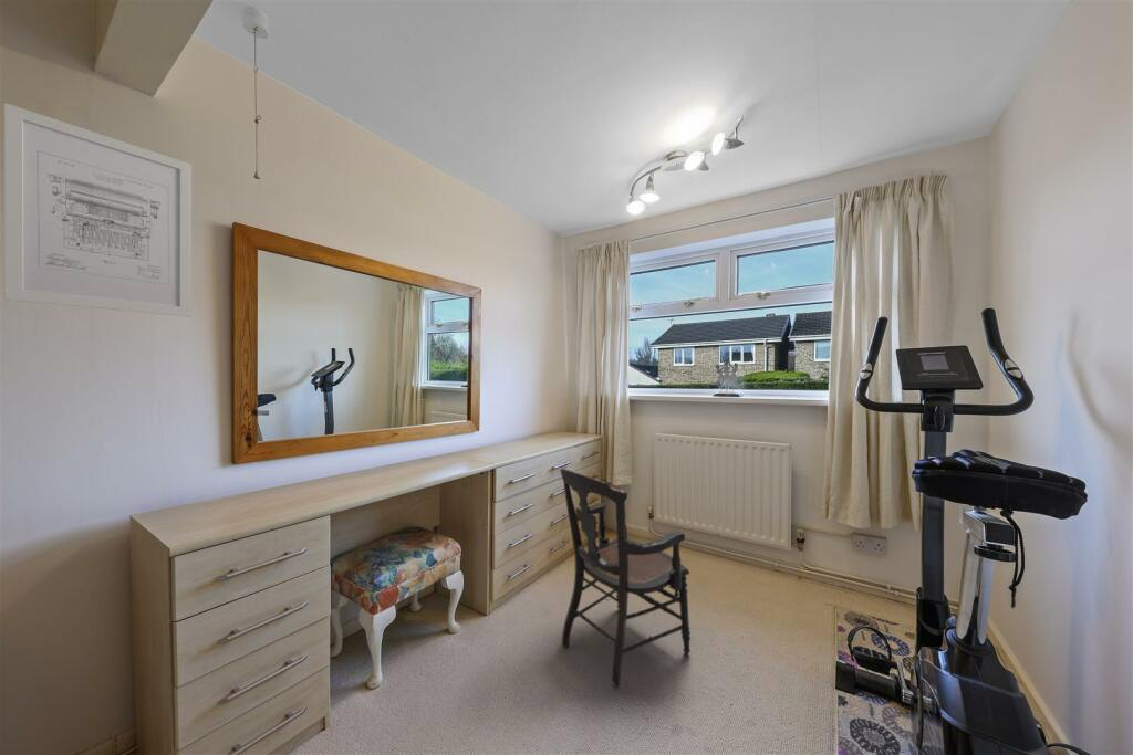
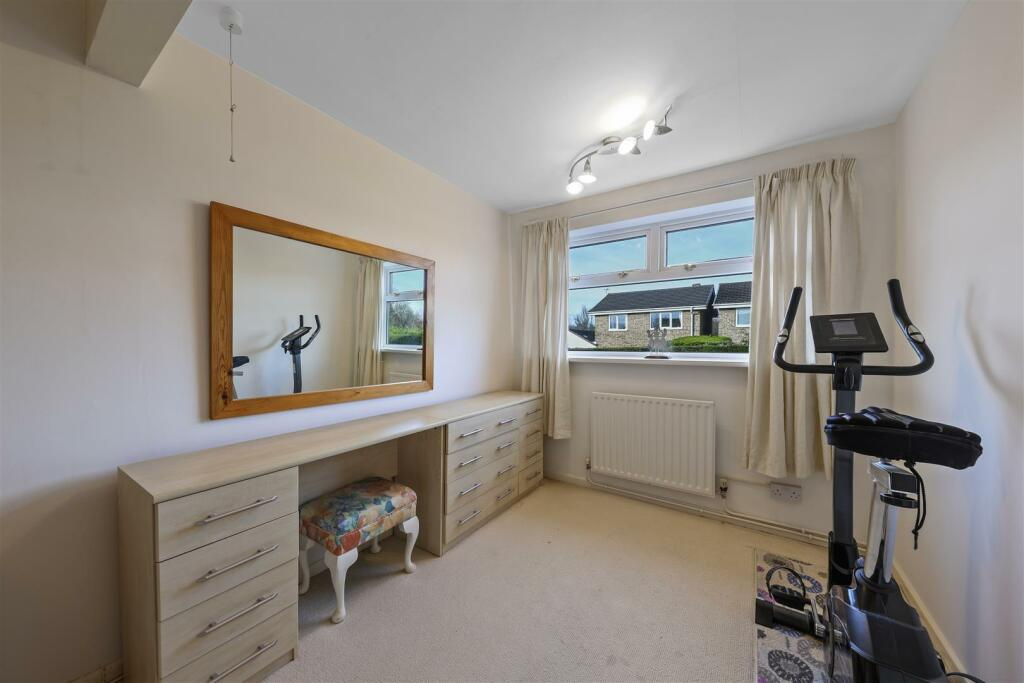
- wall art [3,102,193,317]
- armchair [559,468,692,689]
